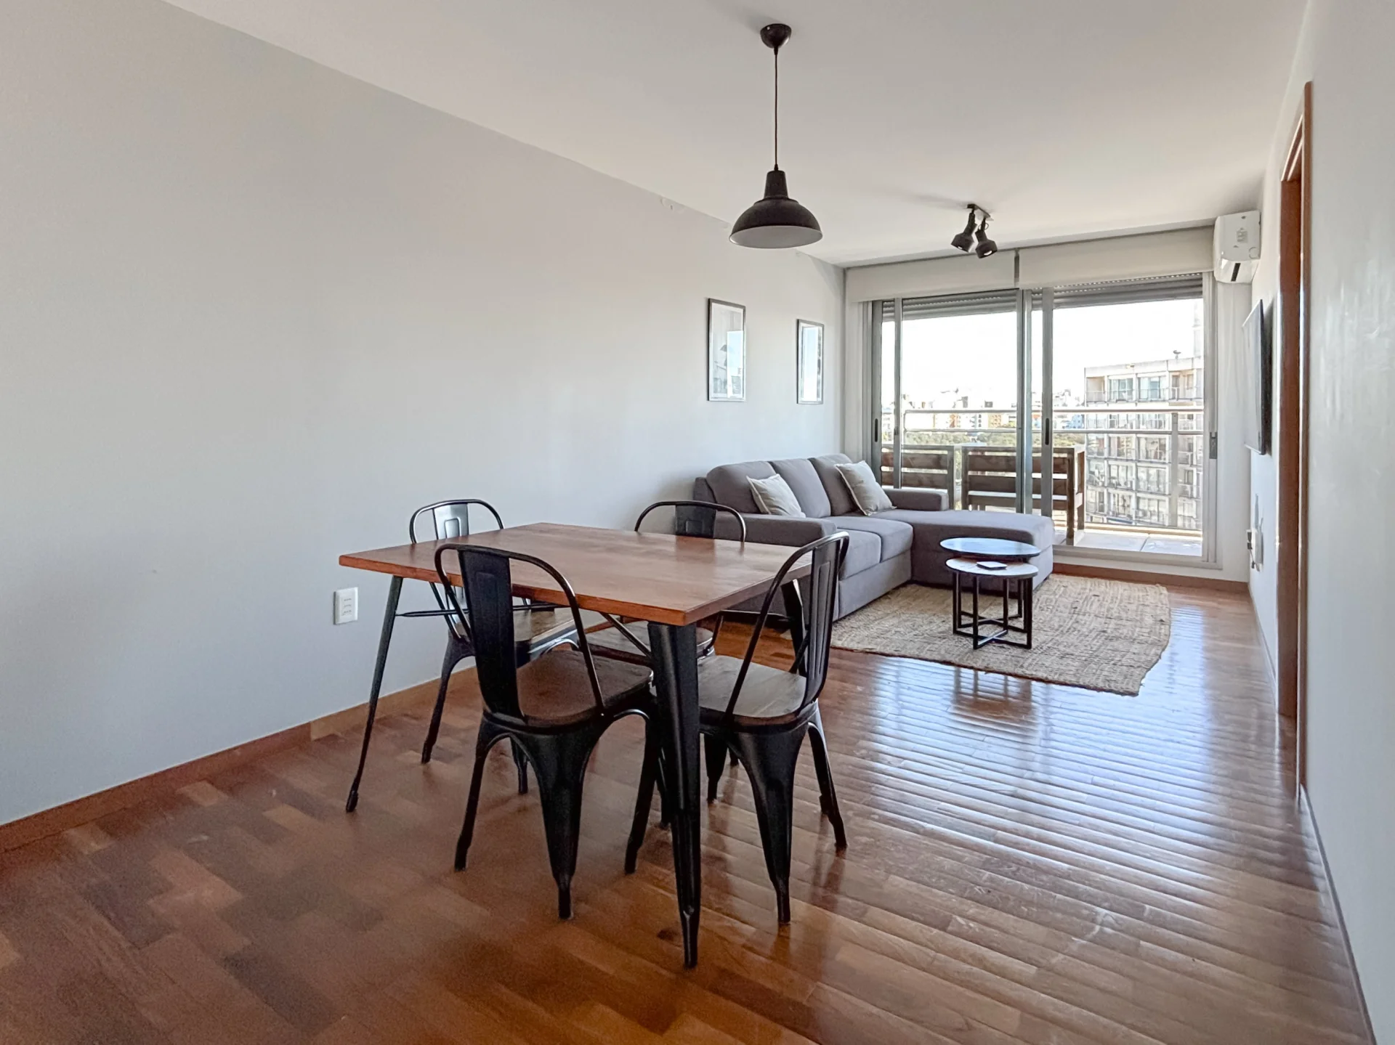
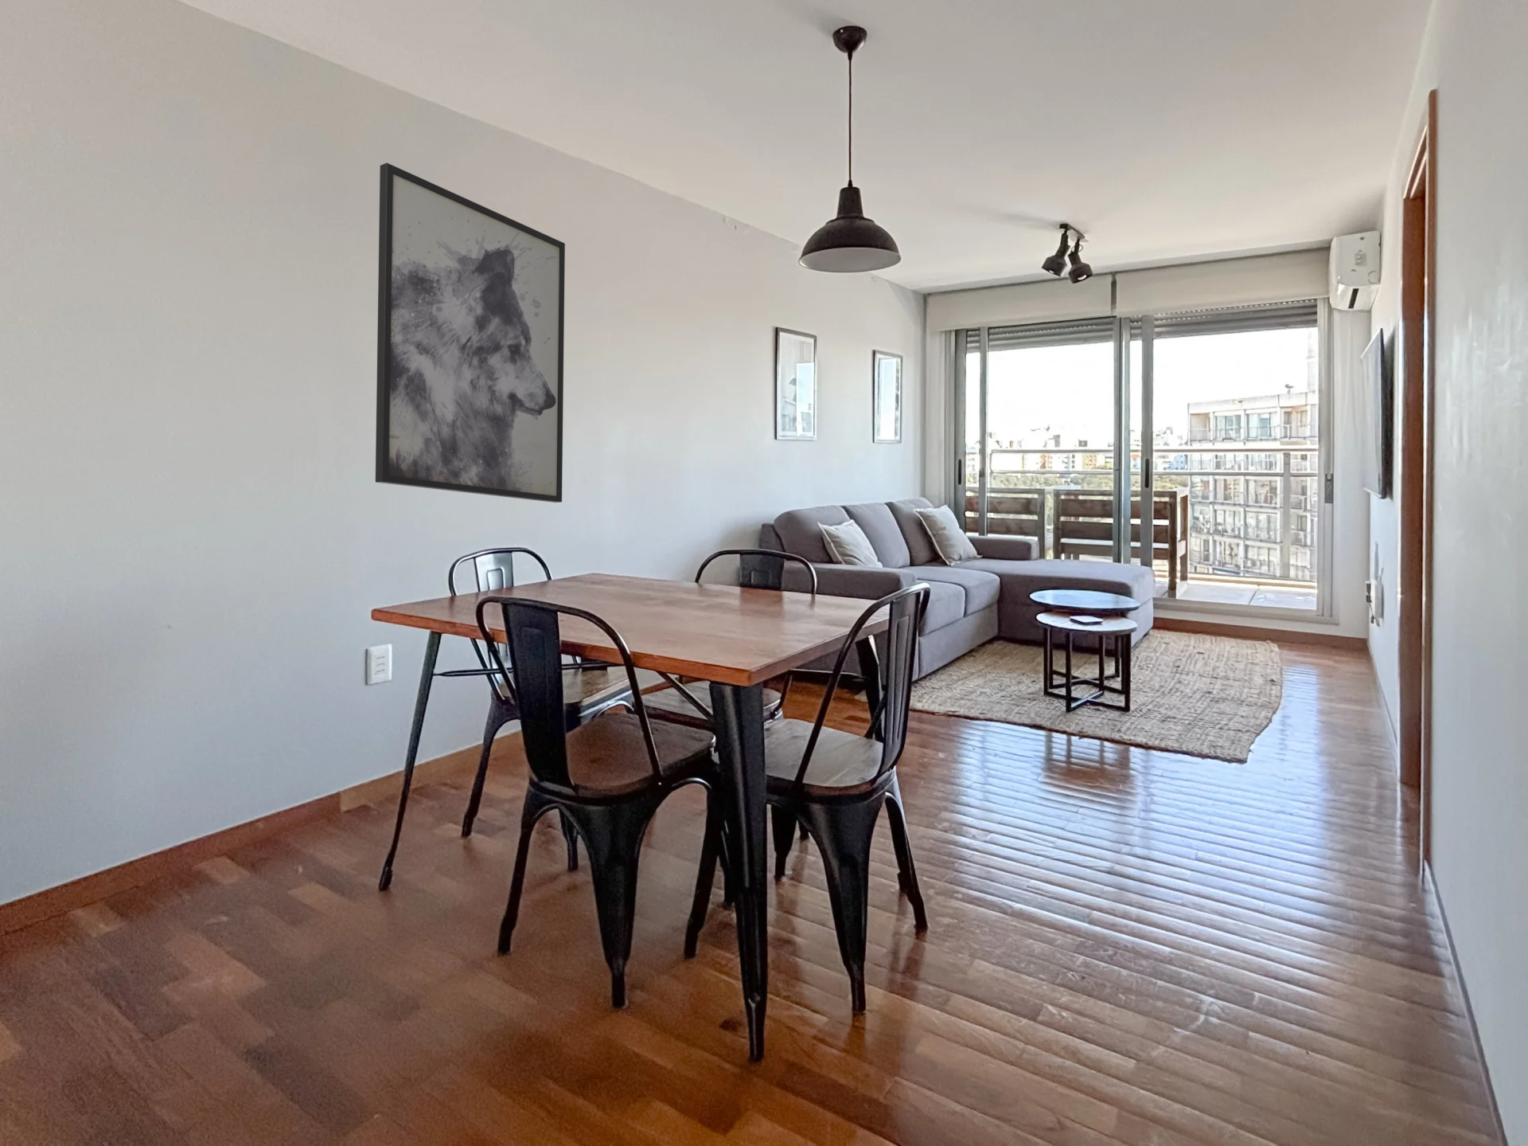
+ wall art [375,161,565,503]
